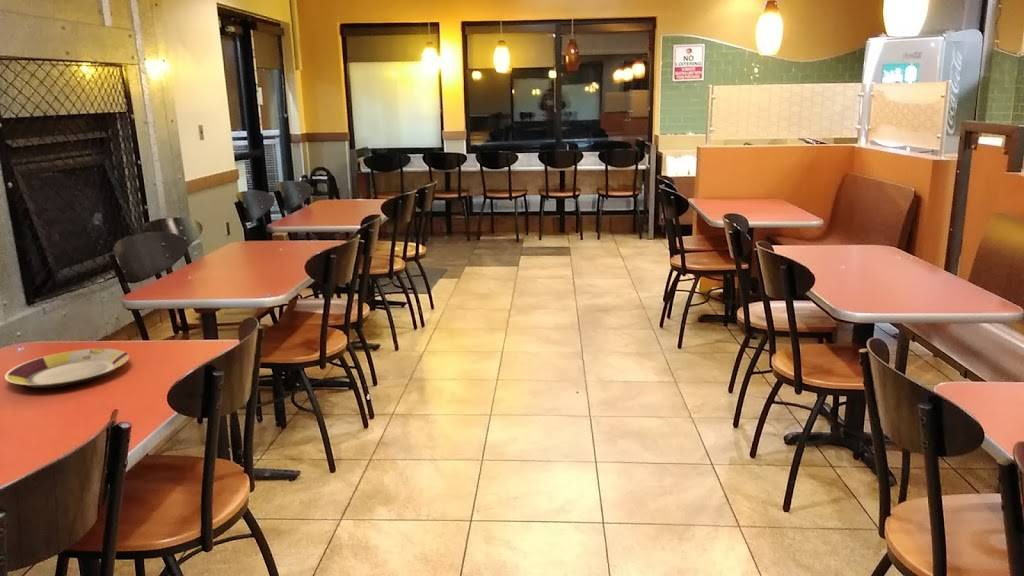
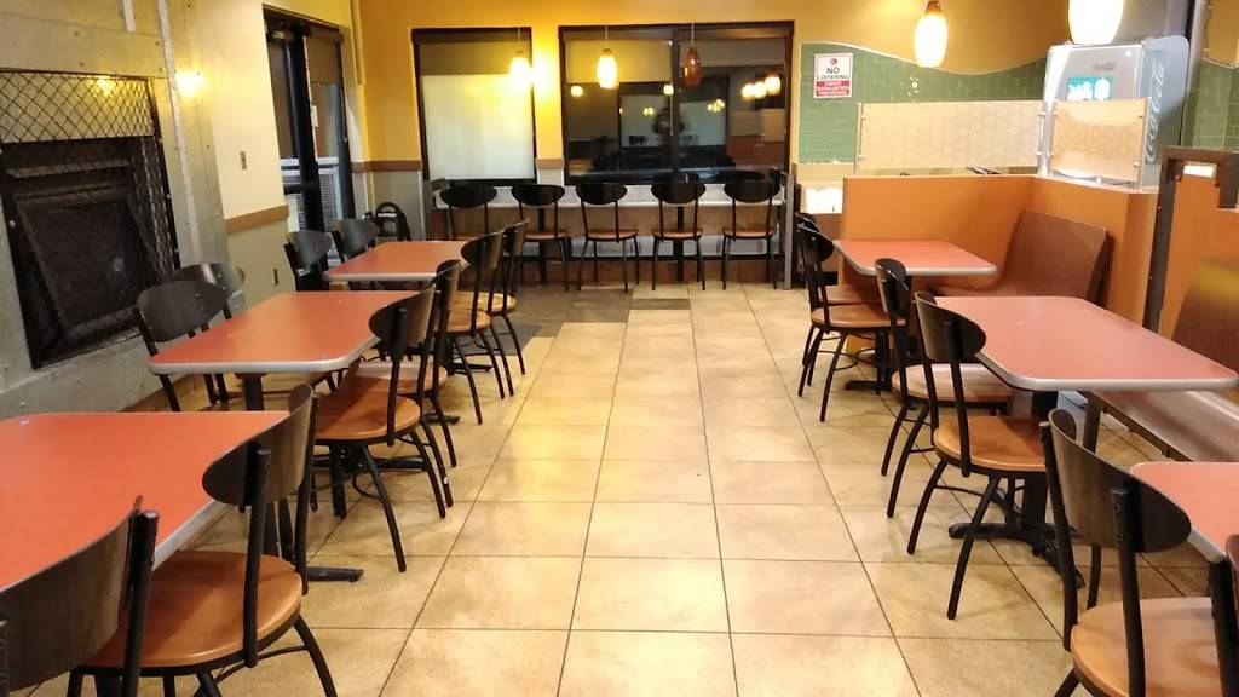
- plate [4,348,130,389]
